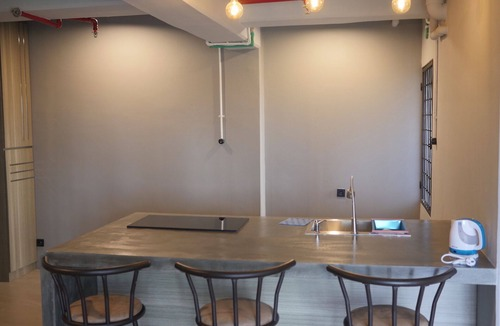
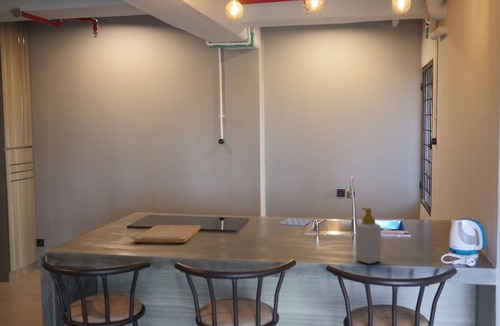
+ cutting board [133,224,202,244]
+ soap bottle [355,207,382,264]
